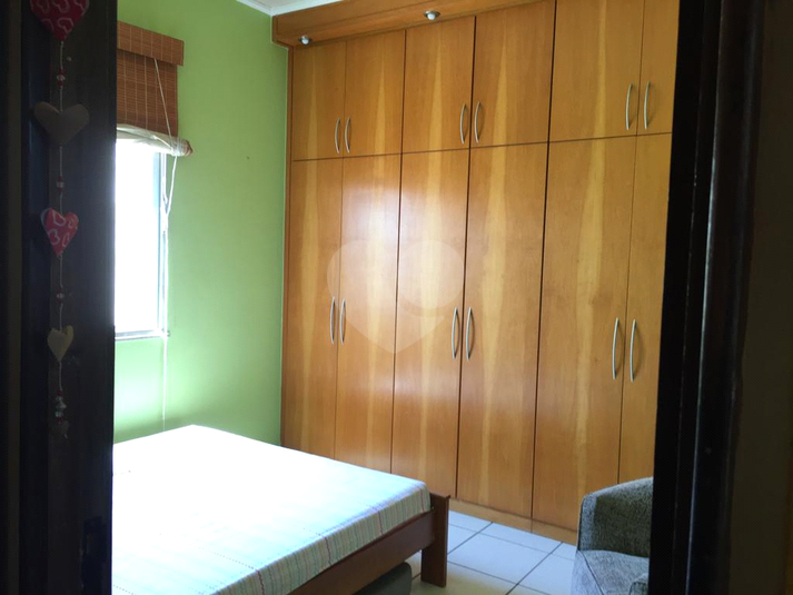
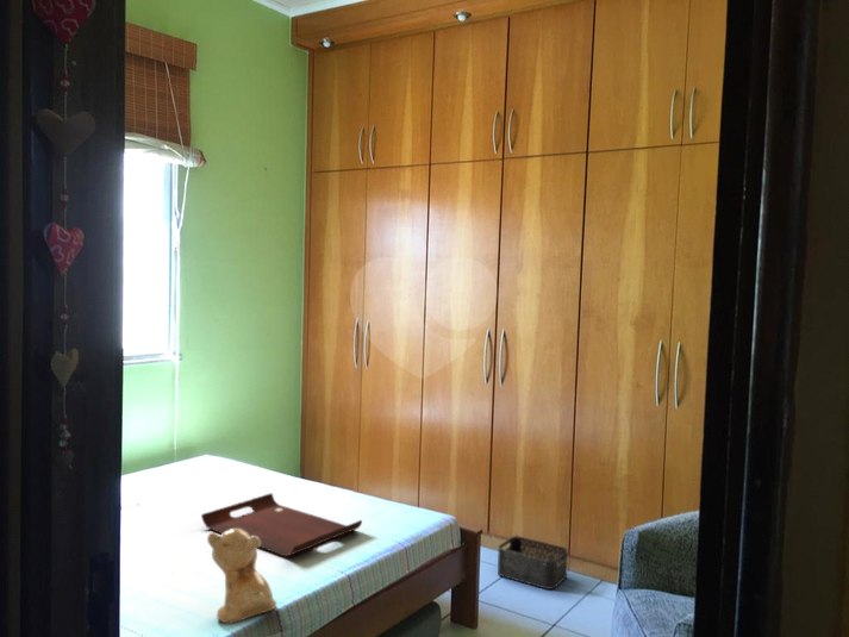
+ serving tray [200,492,363,558]
+ storage bin [497,535,569,591]
+ teddy bear [206,529,277,625]
